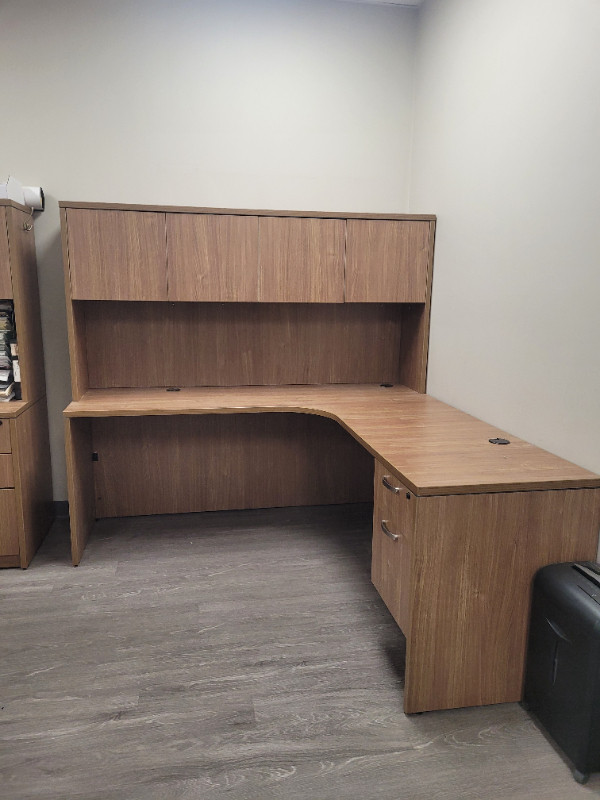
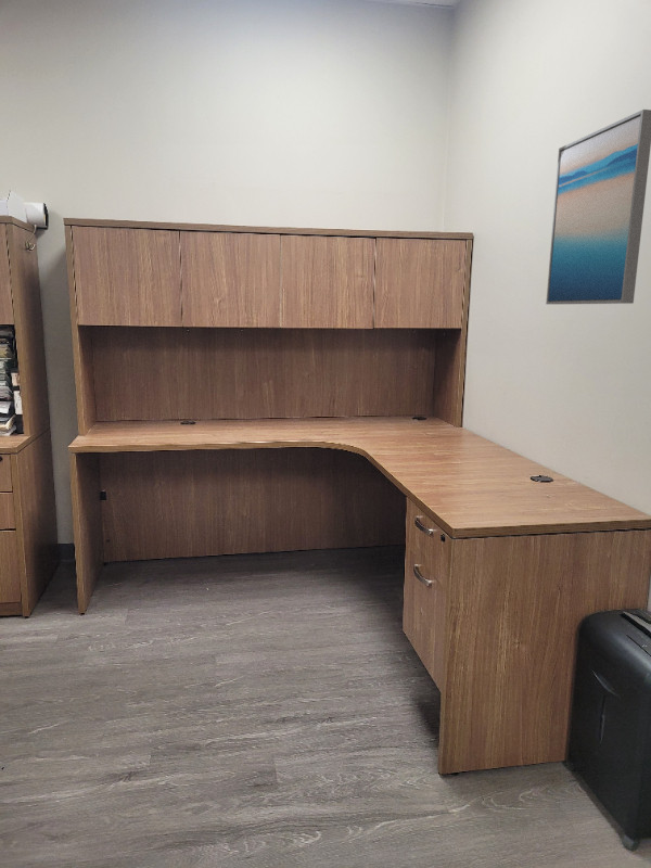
+ wall art [545,108,651,306]
